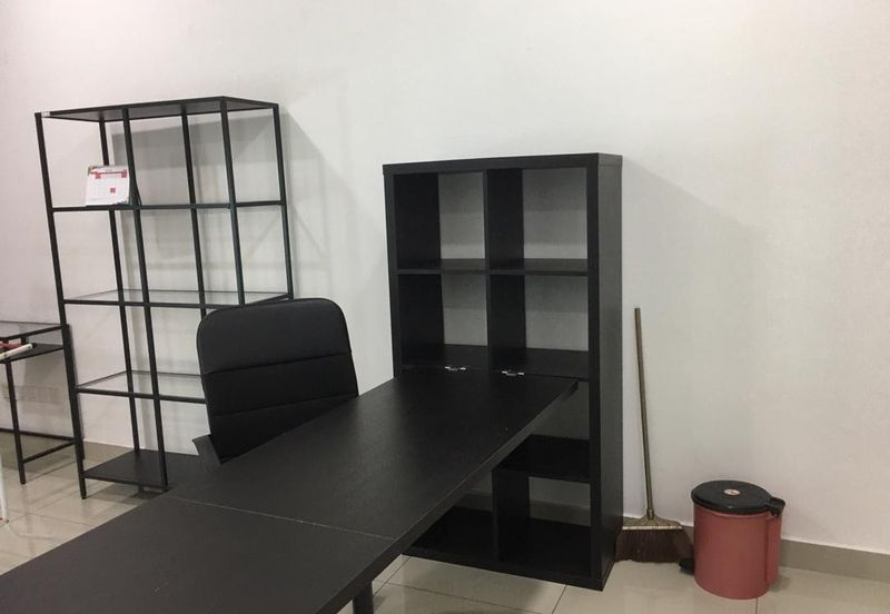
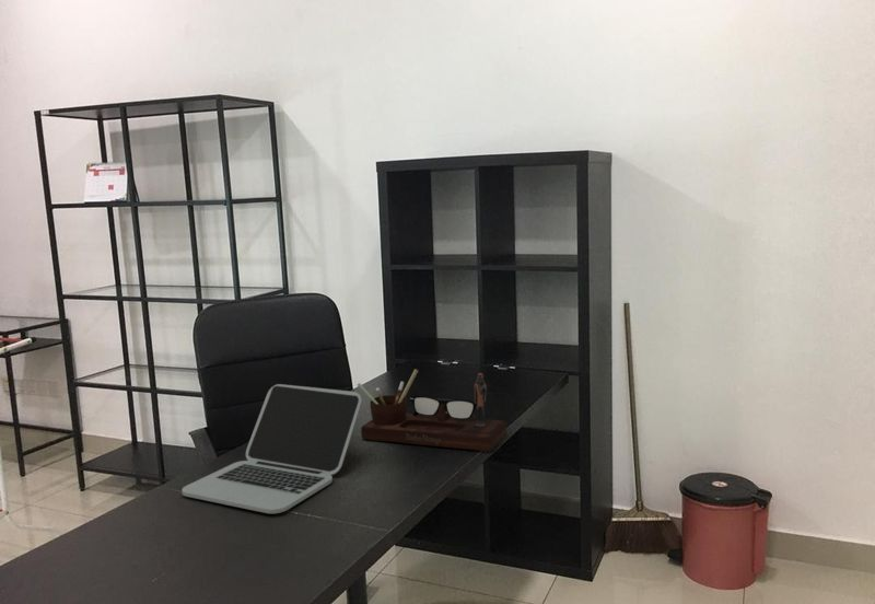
+ desk organizer [357,368,508,452]
+ laptop [180,383,363,514]
